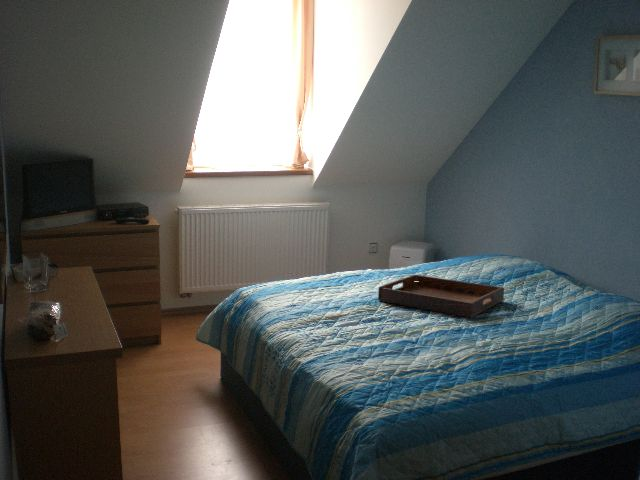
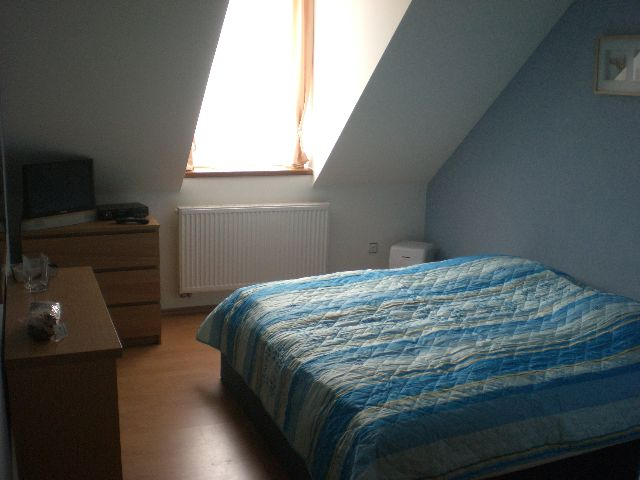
- serving tray [377,274,505,319]
